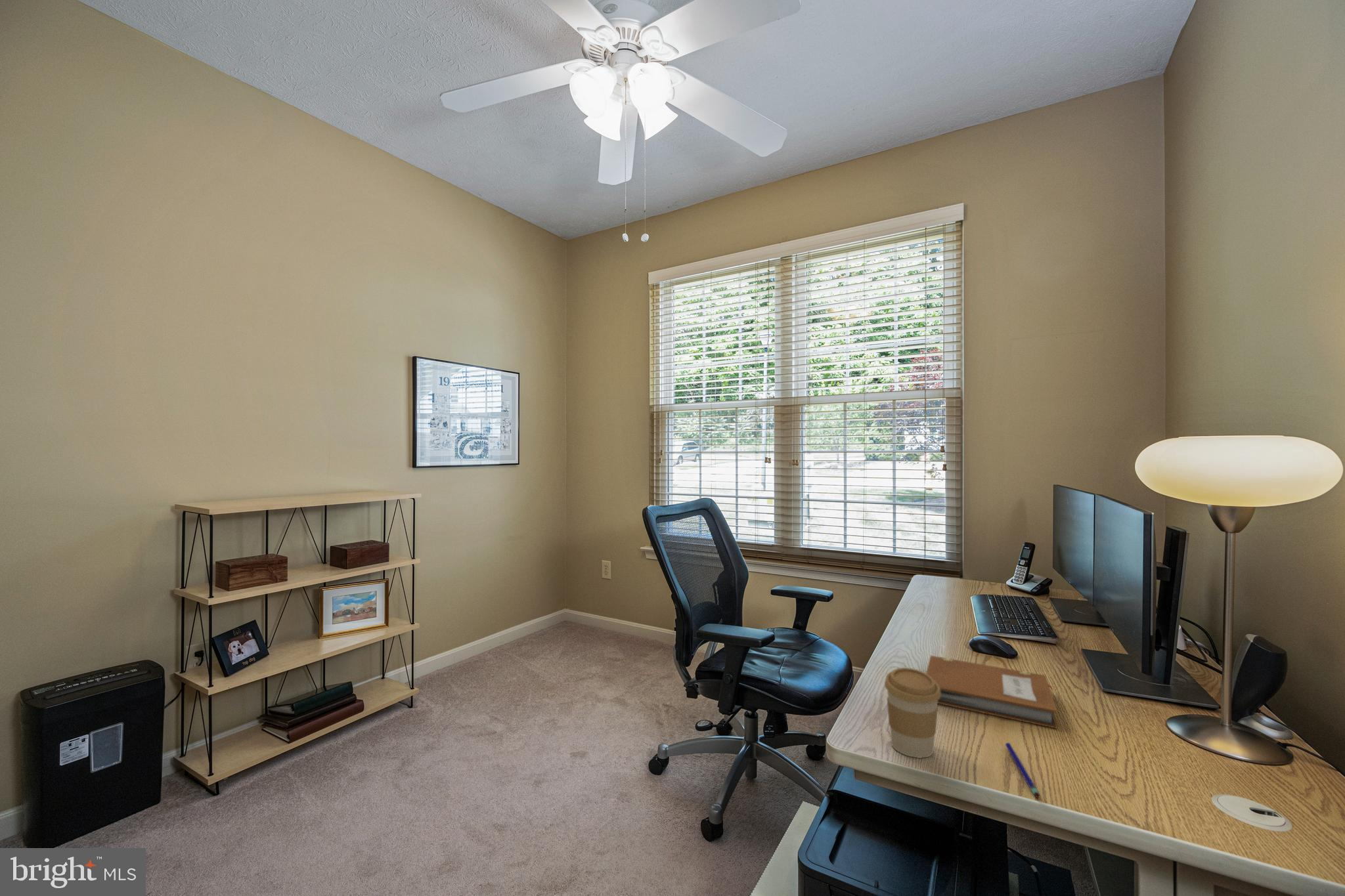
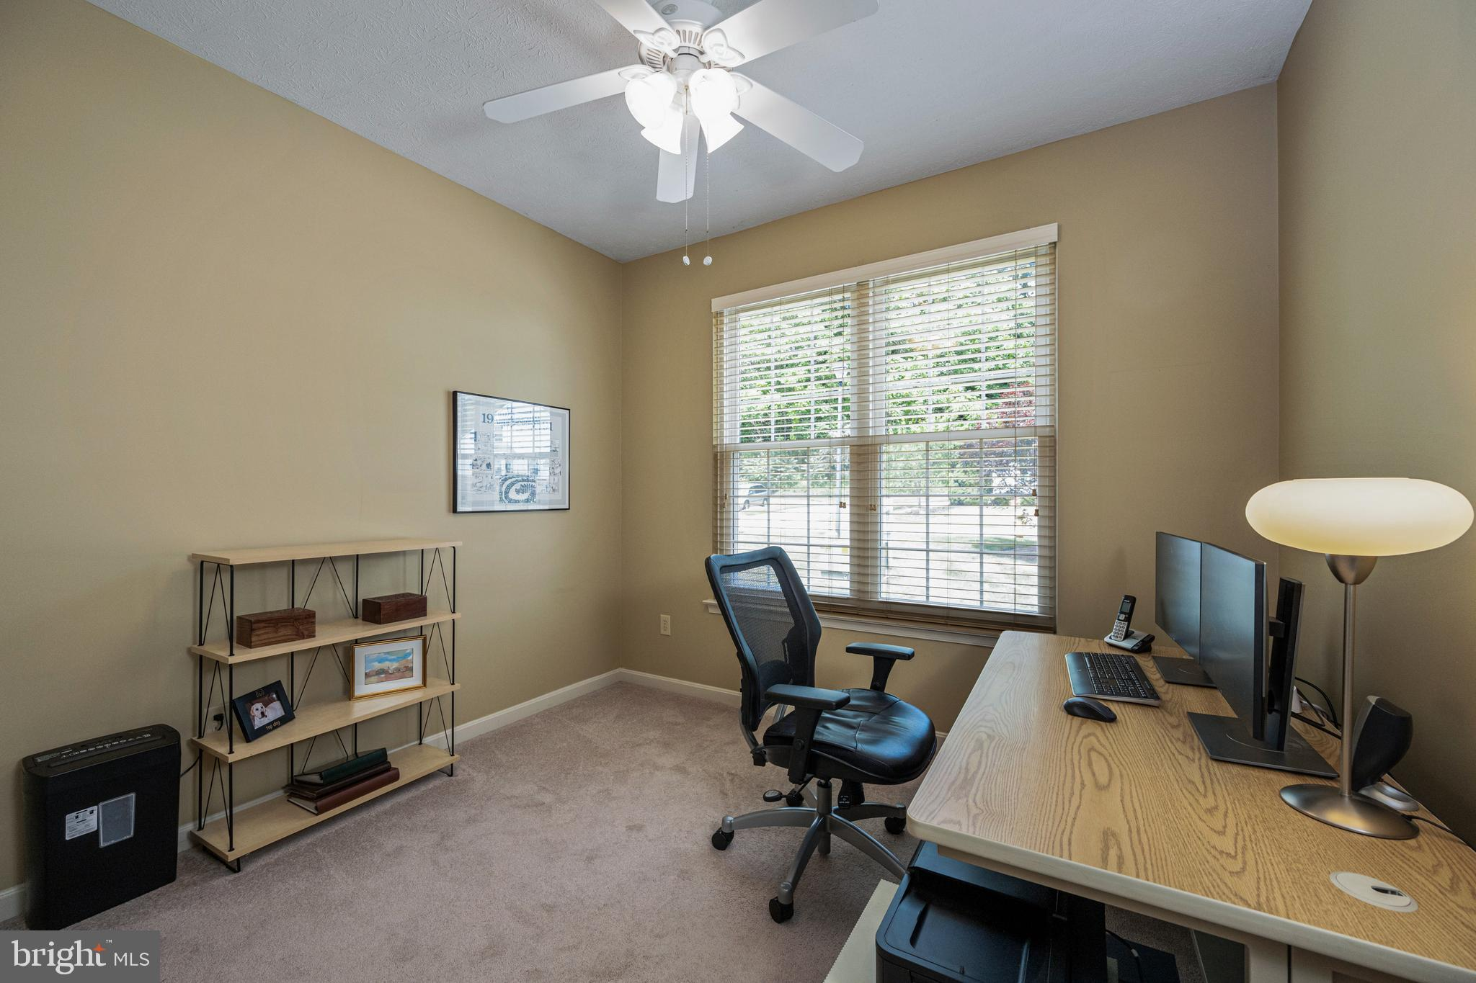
- coffee cup [884,667,941,758]
- notebook [926,655,1058,729]
- pen [1005,742,1041,798]
